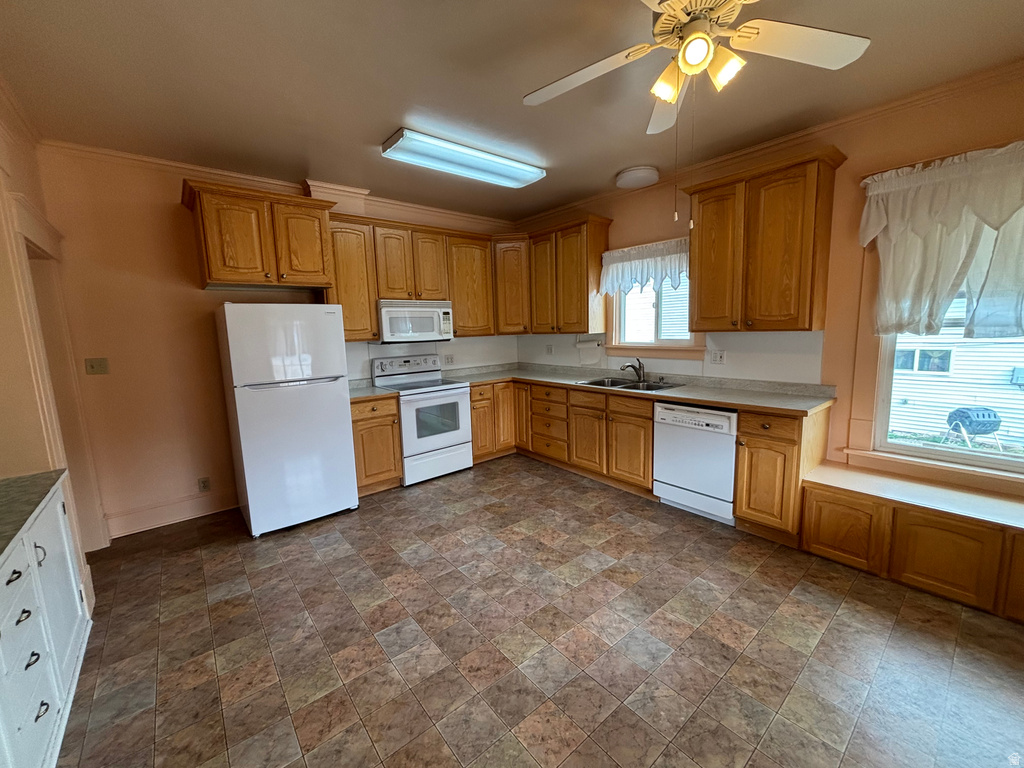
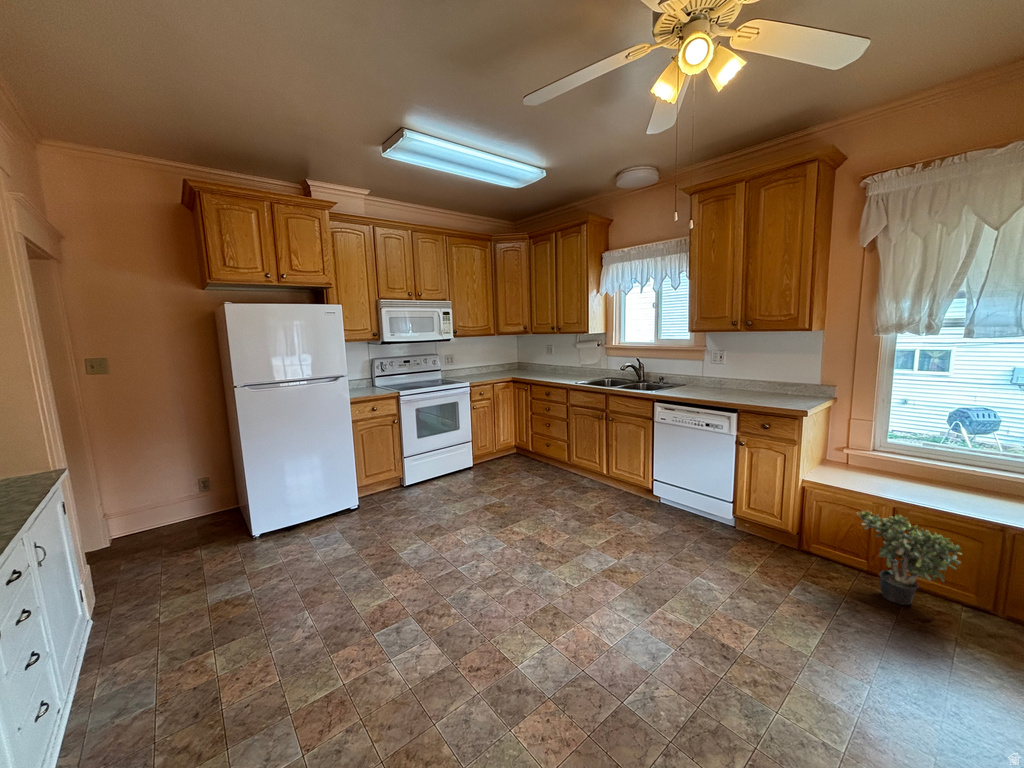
+ potted plant [855,509,963,606]
